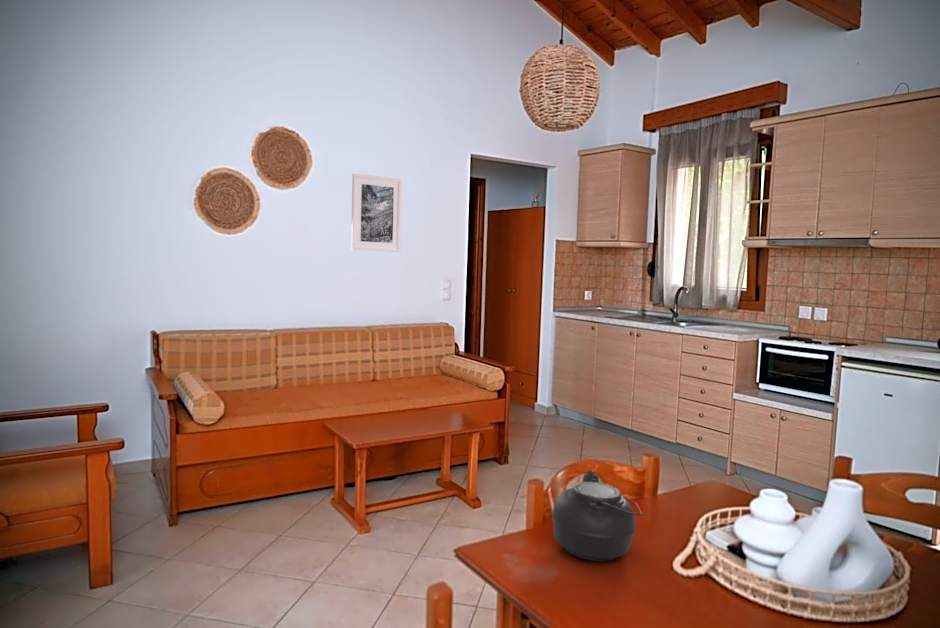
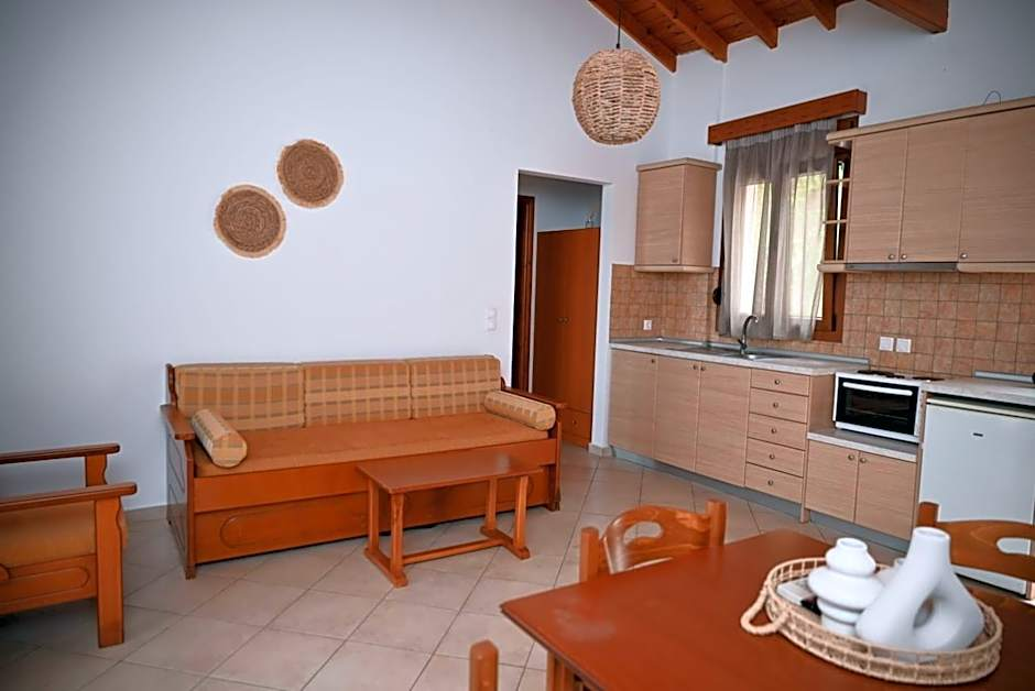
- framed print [350,173,403,253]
- teapot [551,470,643,562]
